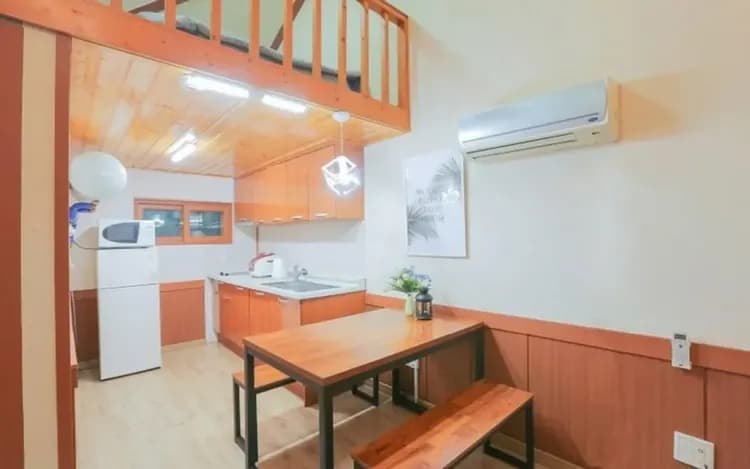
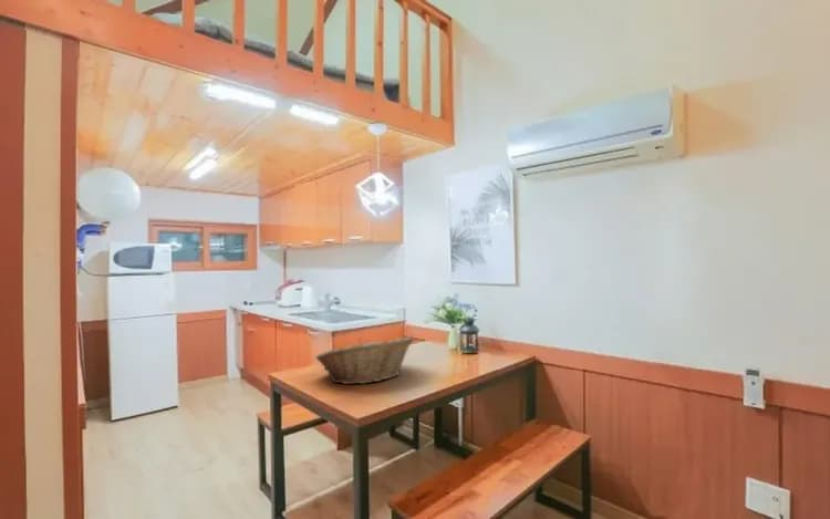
+ fruit basket [314,335,415,385]
